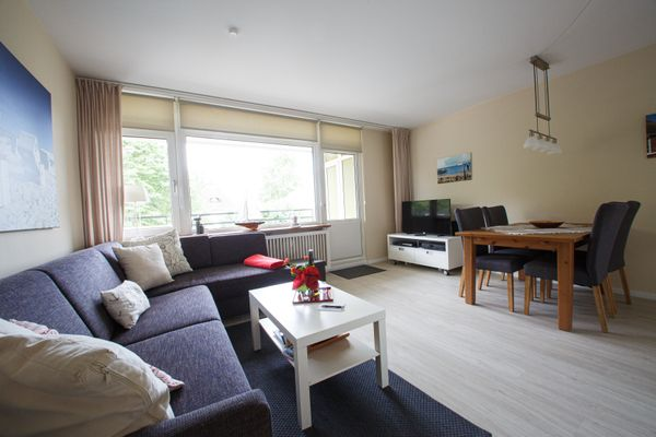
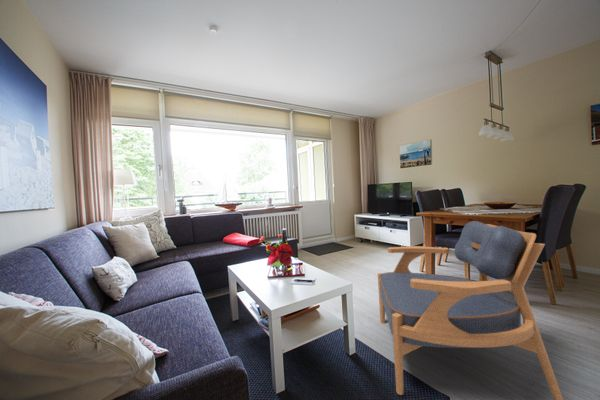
+ armchair [377,220,564,400]
